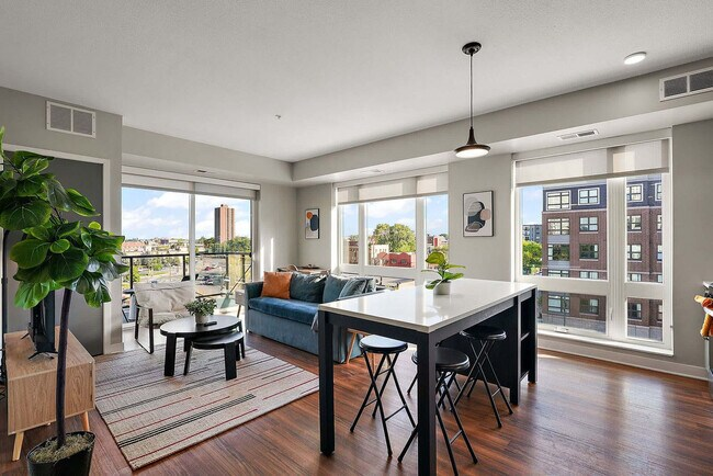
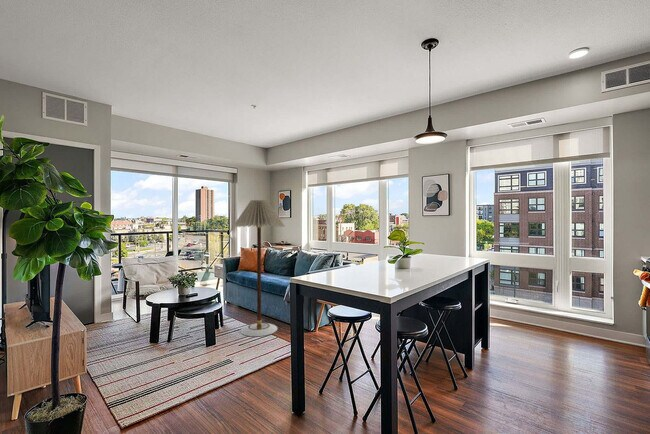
+ floor lamp [232,199,286,337]
